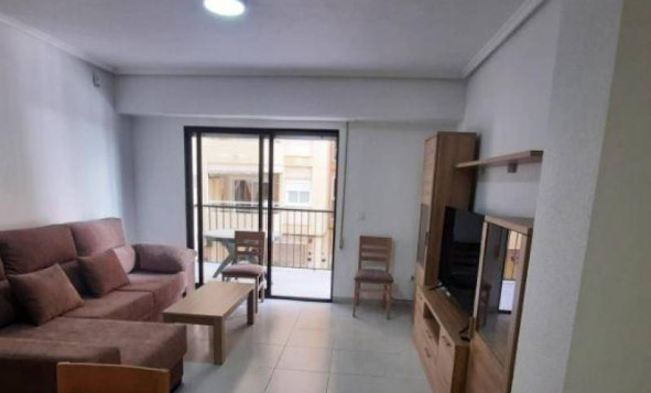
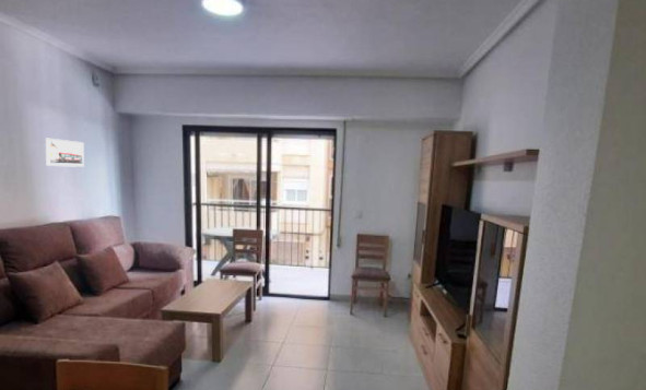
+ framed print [45,138,85,168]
